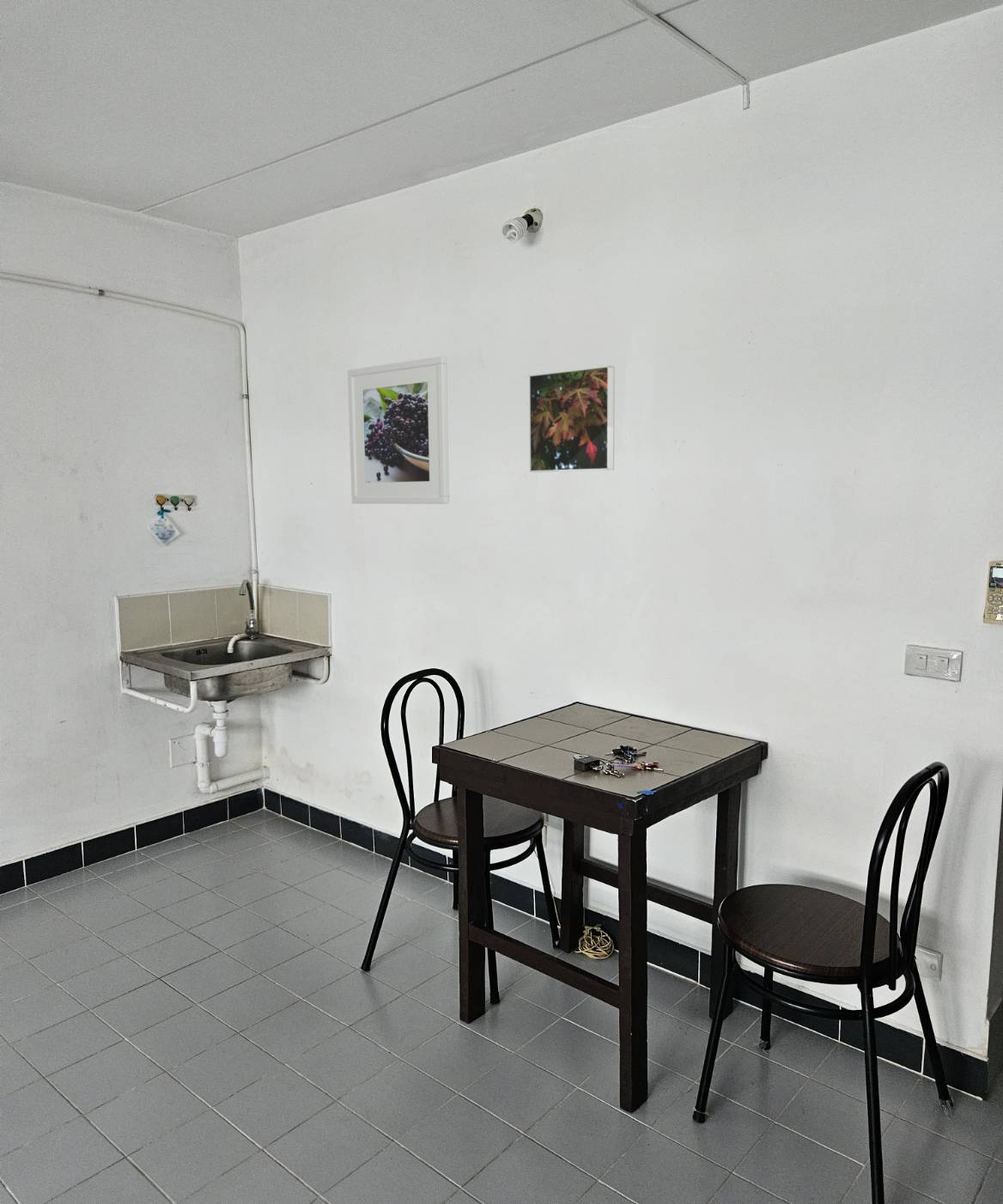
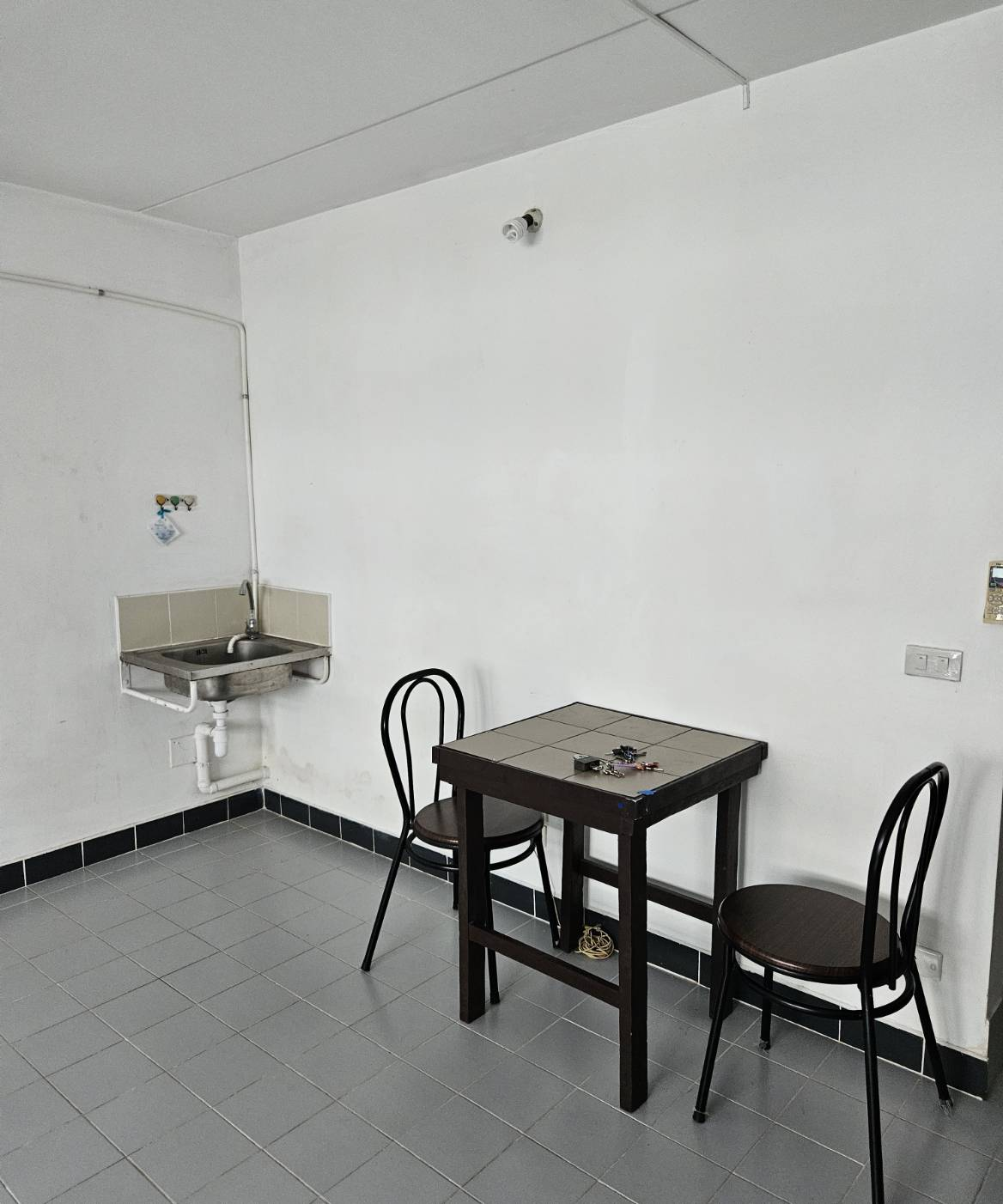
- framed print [528,365,616,473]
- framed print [347,356,450,505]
